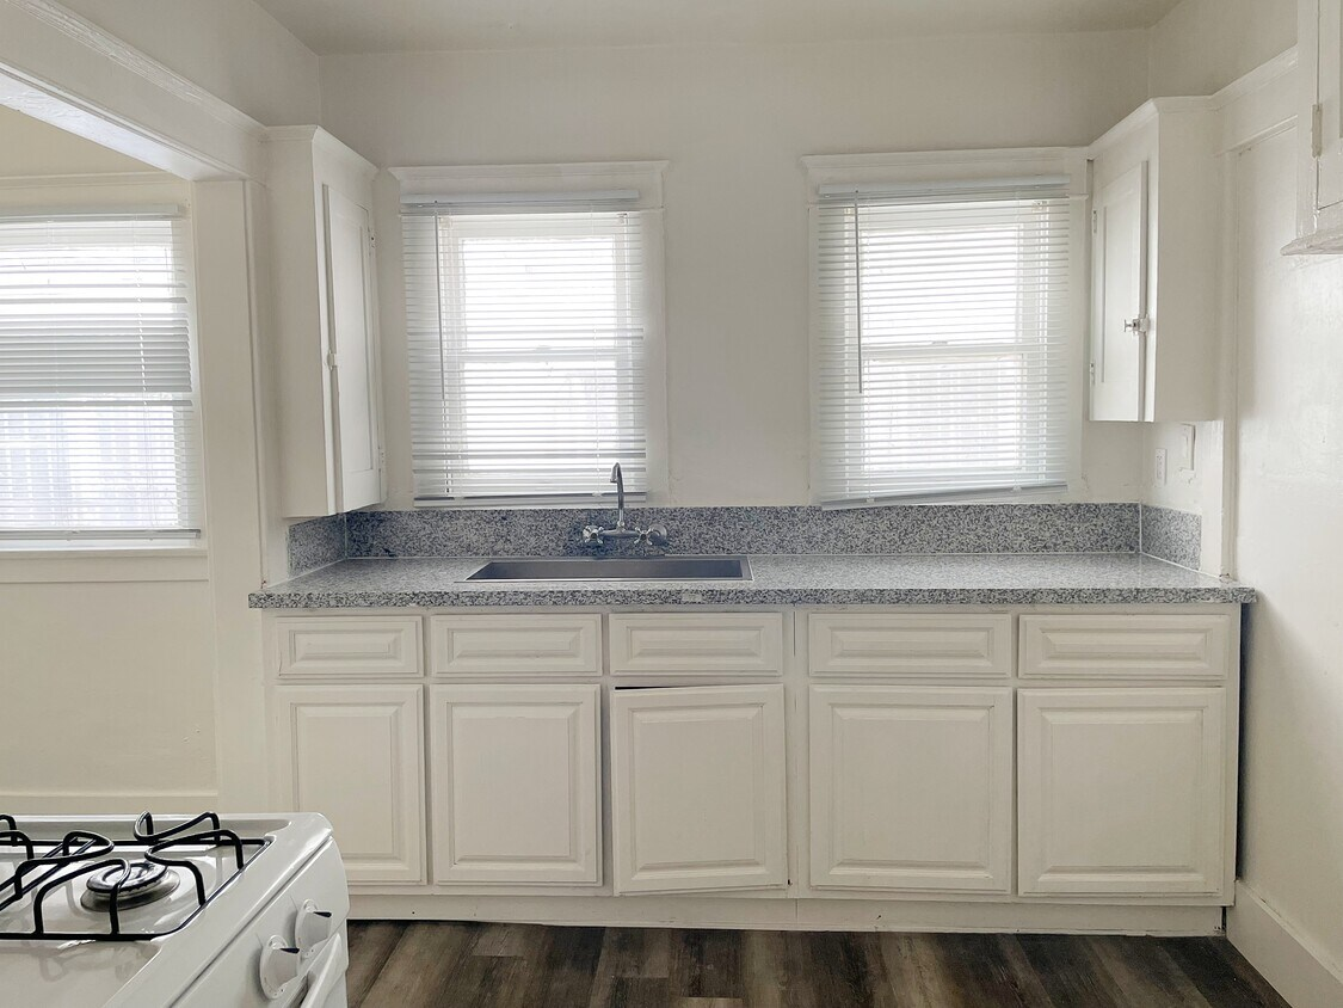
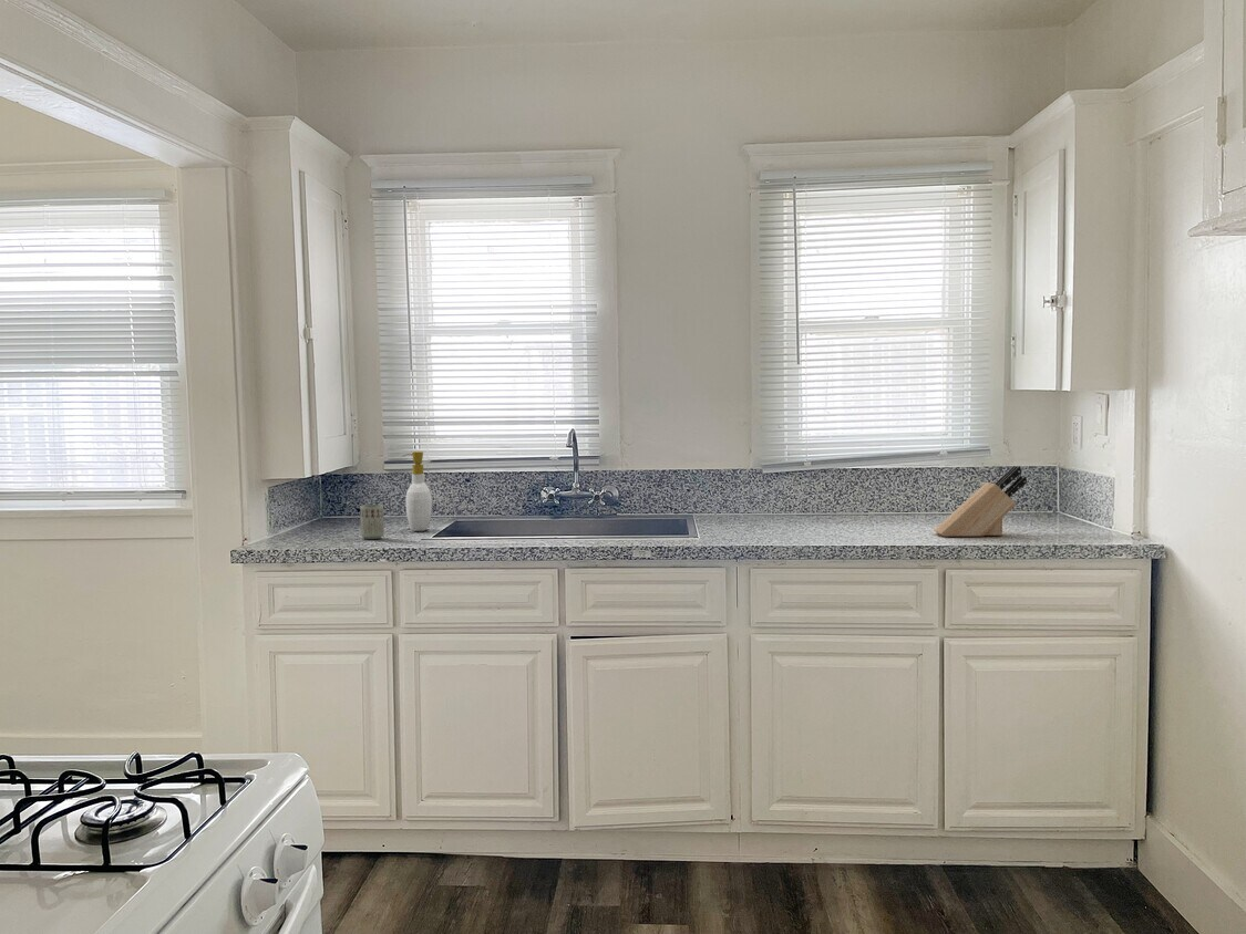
+ soap bottle [403,450,433,532]
+ cup [359,504,385,540]
+ knife block [933,465,1028,538]
